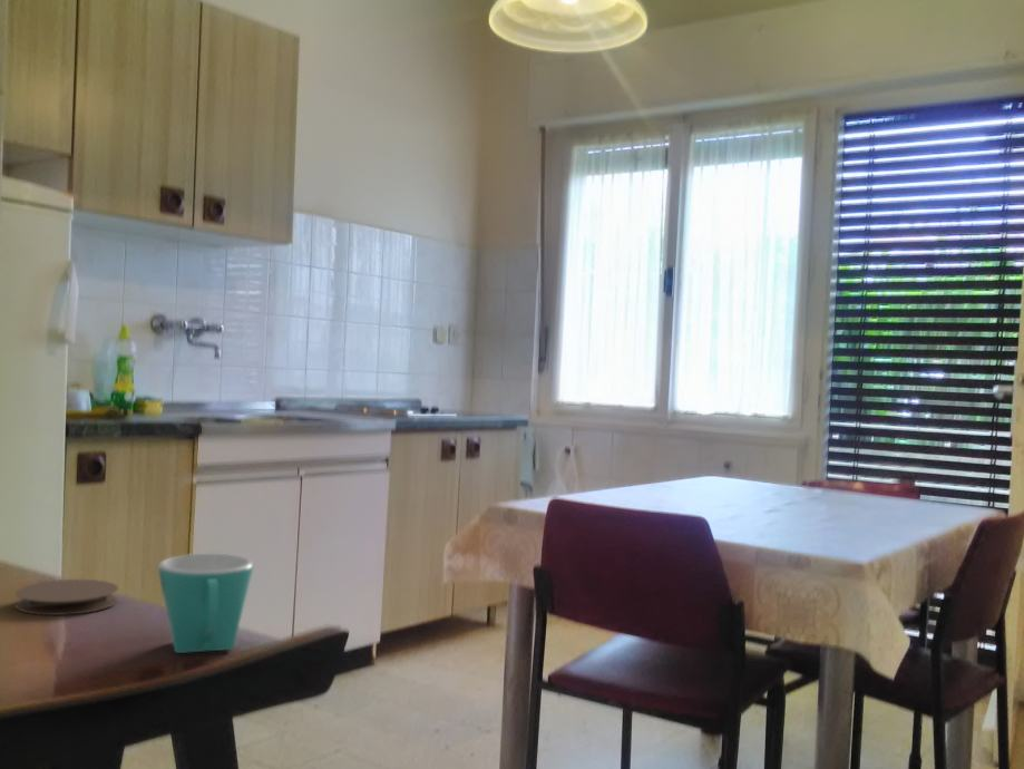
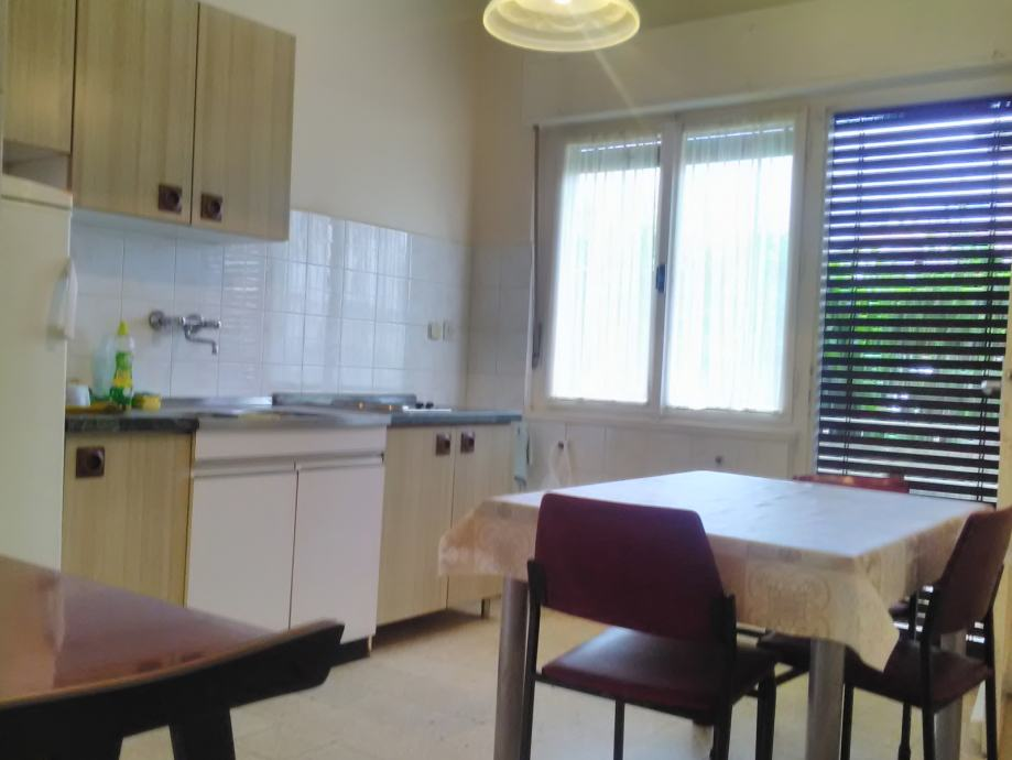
- coaster [13,578,119,616]
- mug [157,553,254,654]
